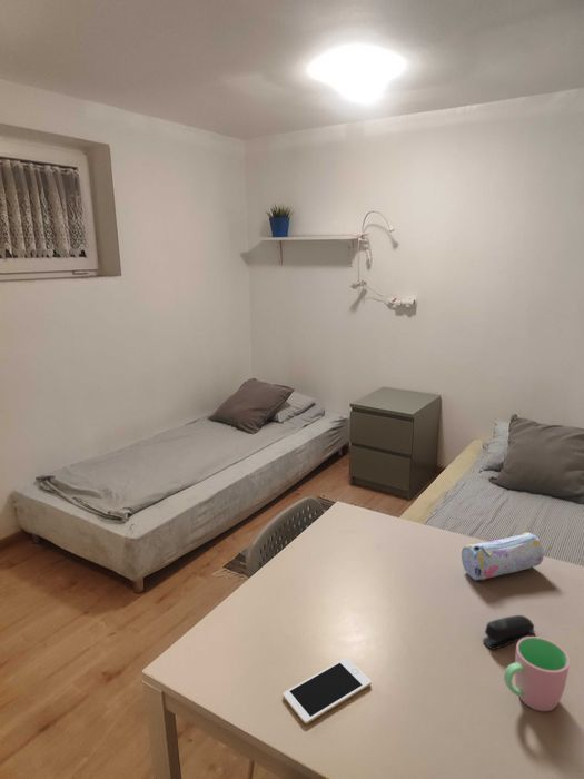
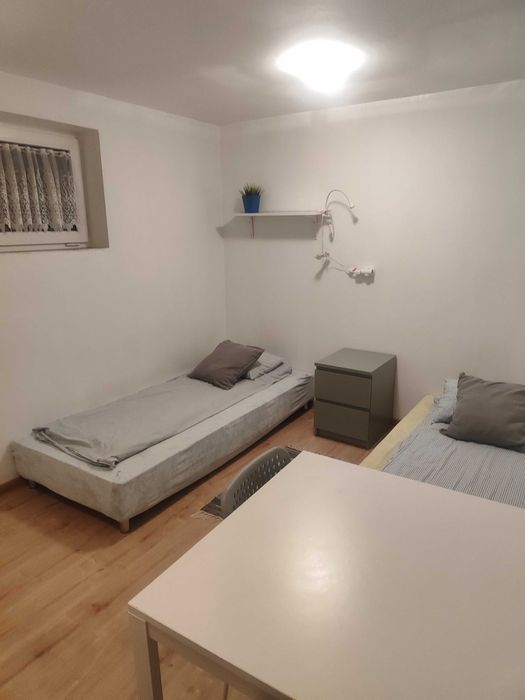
- stapler [482,614,536,651]
- cell phone [281,657,373,726]
- cup [503,635,571,712]
- pencil case [461,531,545,581]
